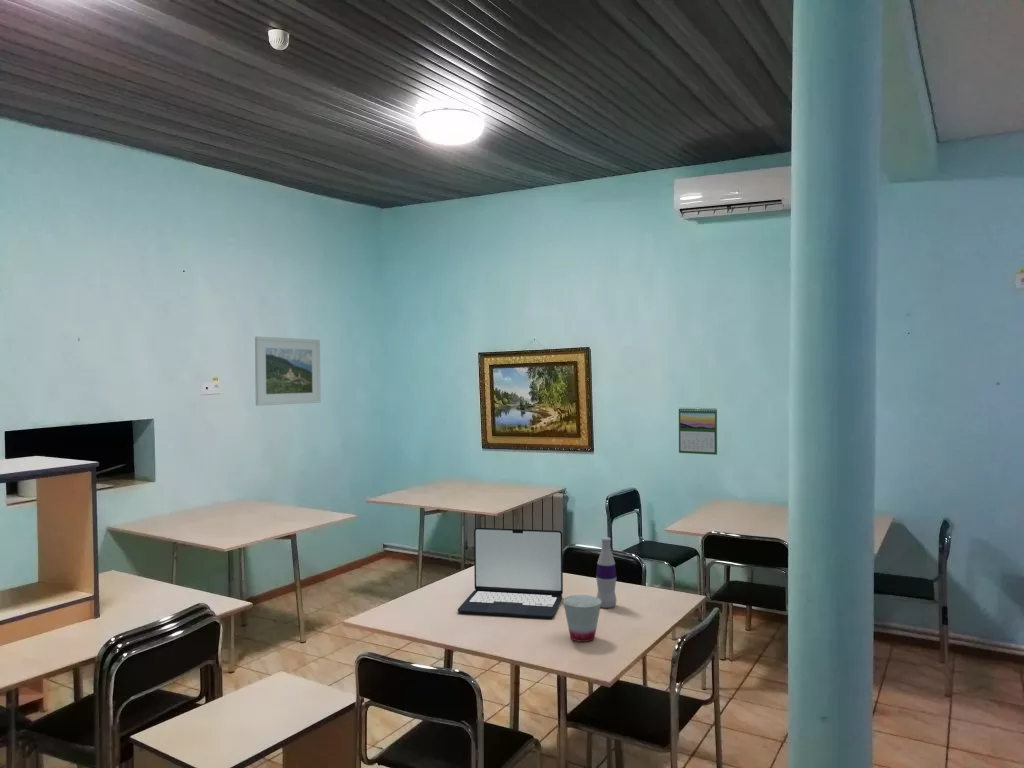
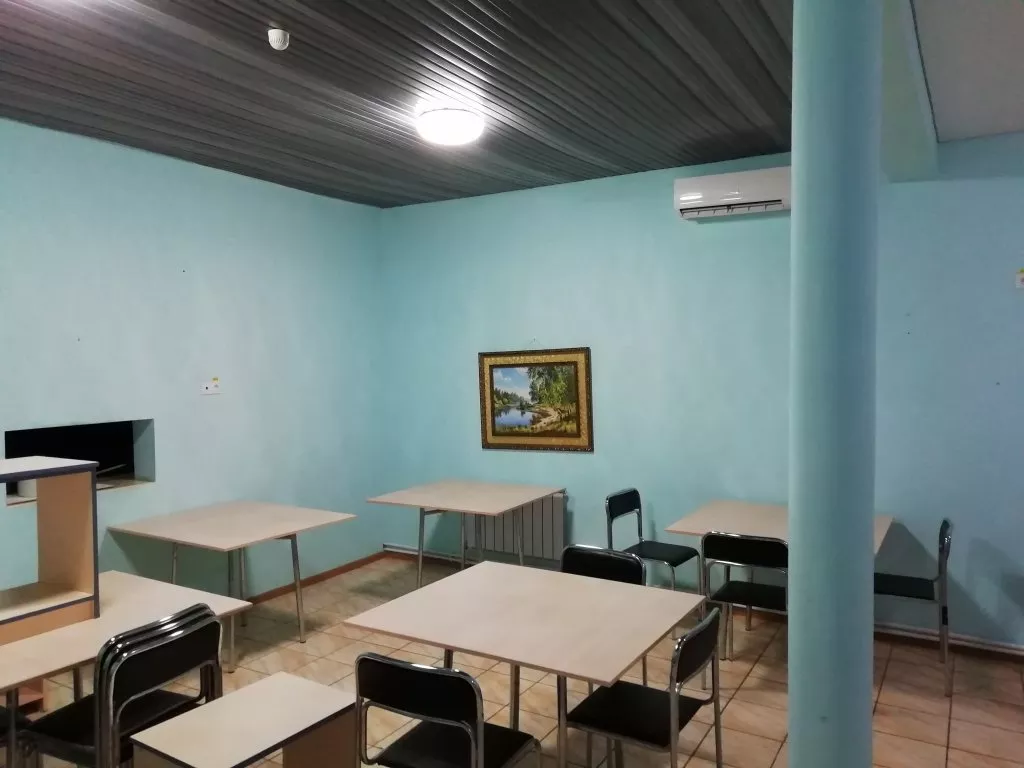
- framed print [254,336,322,407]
- cup [562,594,601,643]
- laptop [457,527,564,619]
- calendar [678,406,718,456]
- bottle [595,536,618,609]
